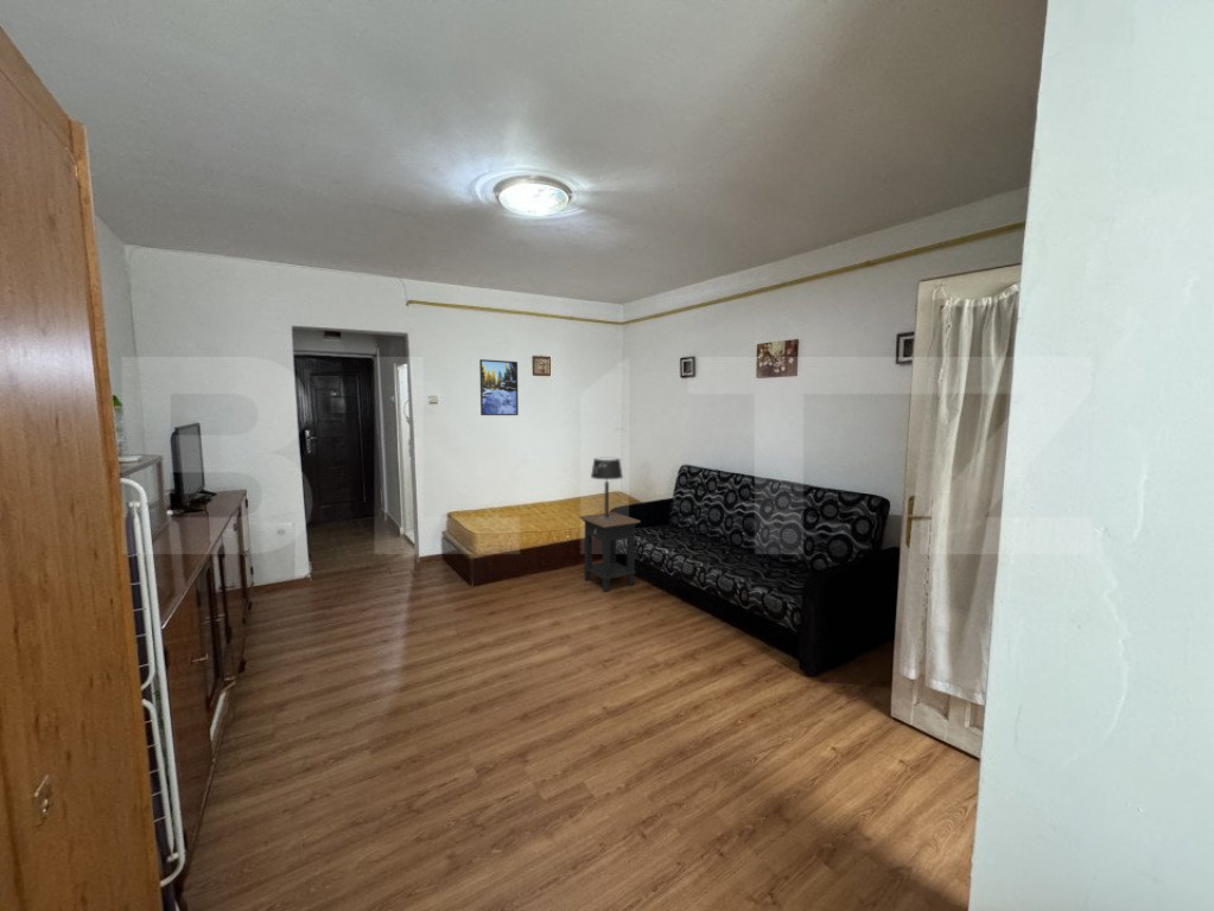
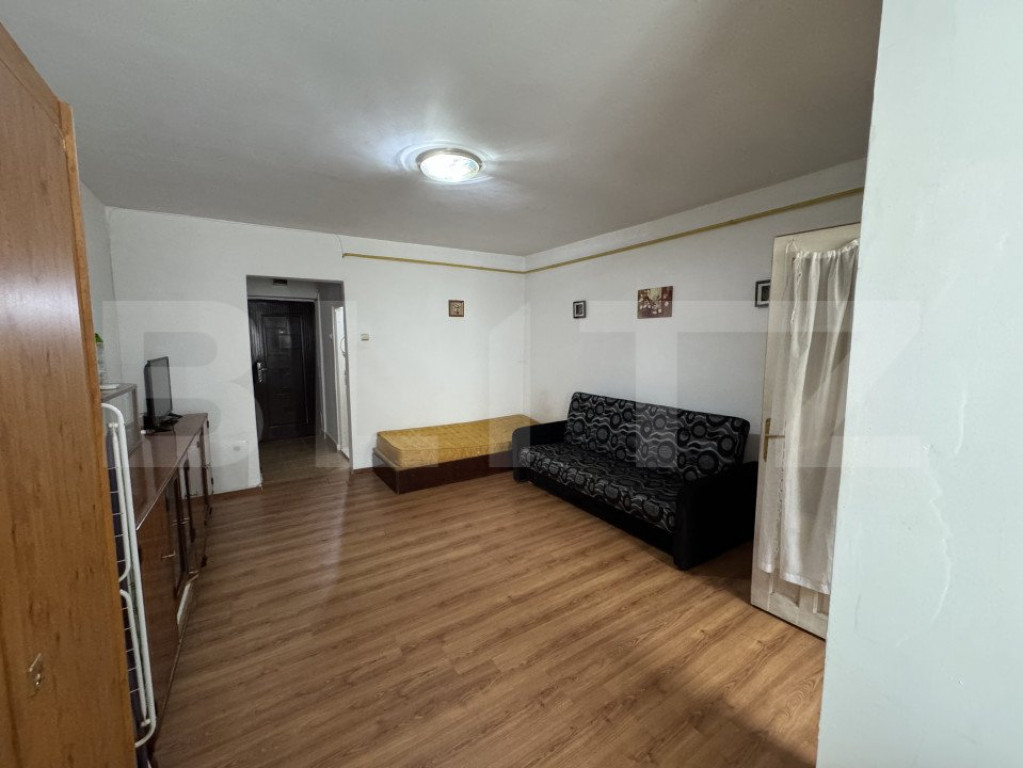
- side table [578,511,642,593]
- table lamp [590,457,624,521]
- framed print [478,358,520,416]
